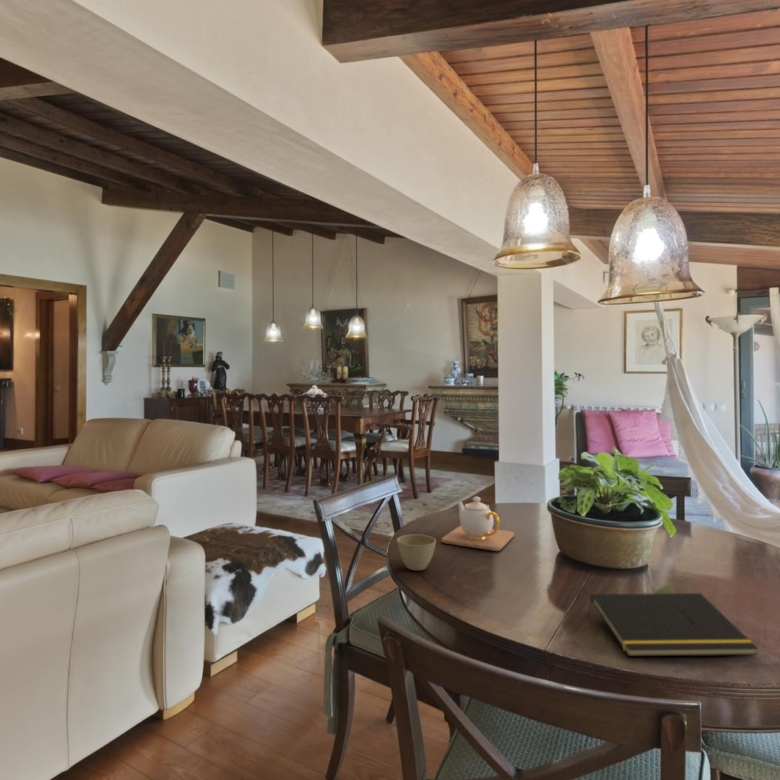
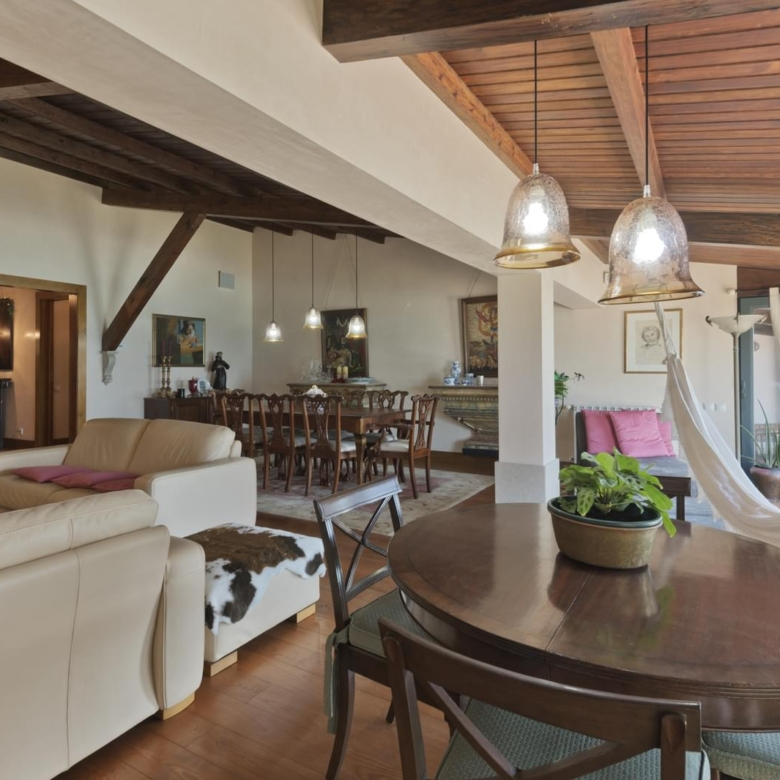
- notepad [587,592,759,657]
- teapot [440,496,515,552]
- flower pot [396,533,437,571]
